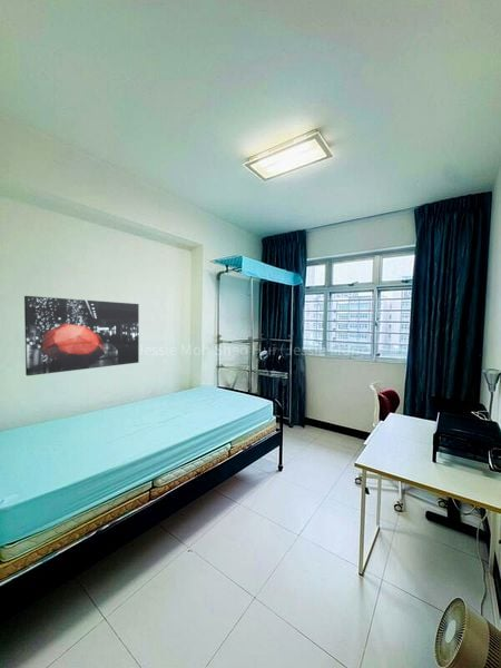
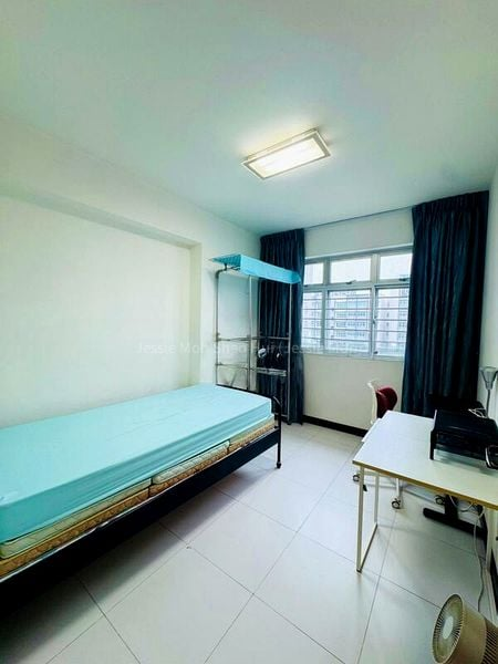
- wall art [23,295,140,377]
